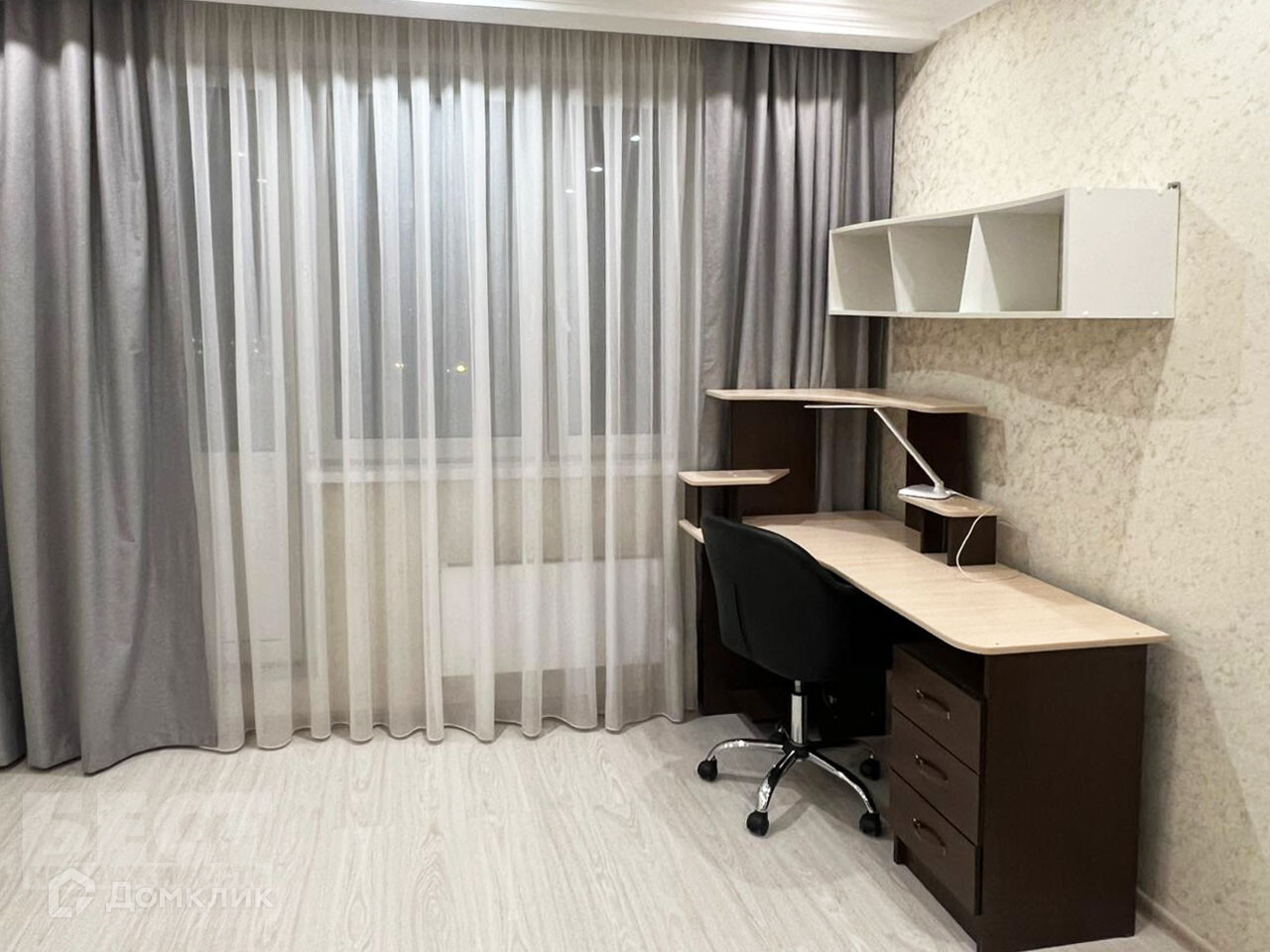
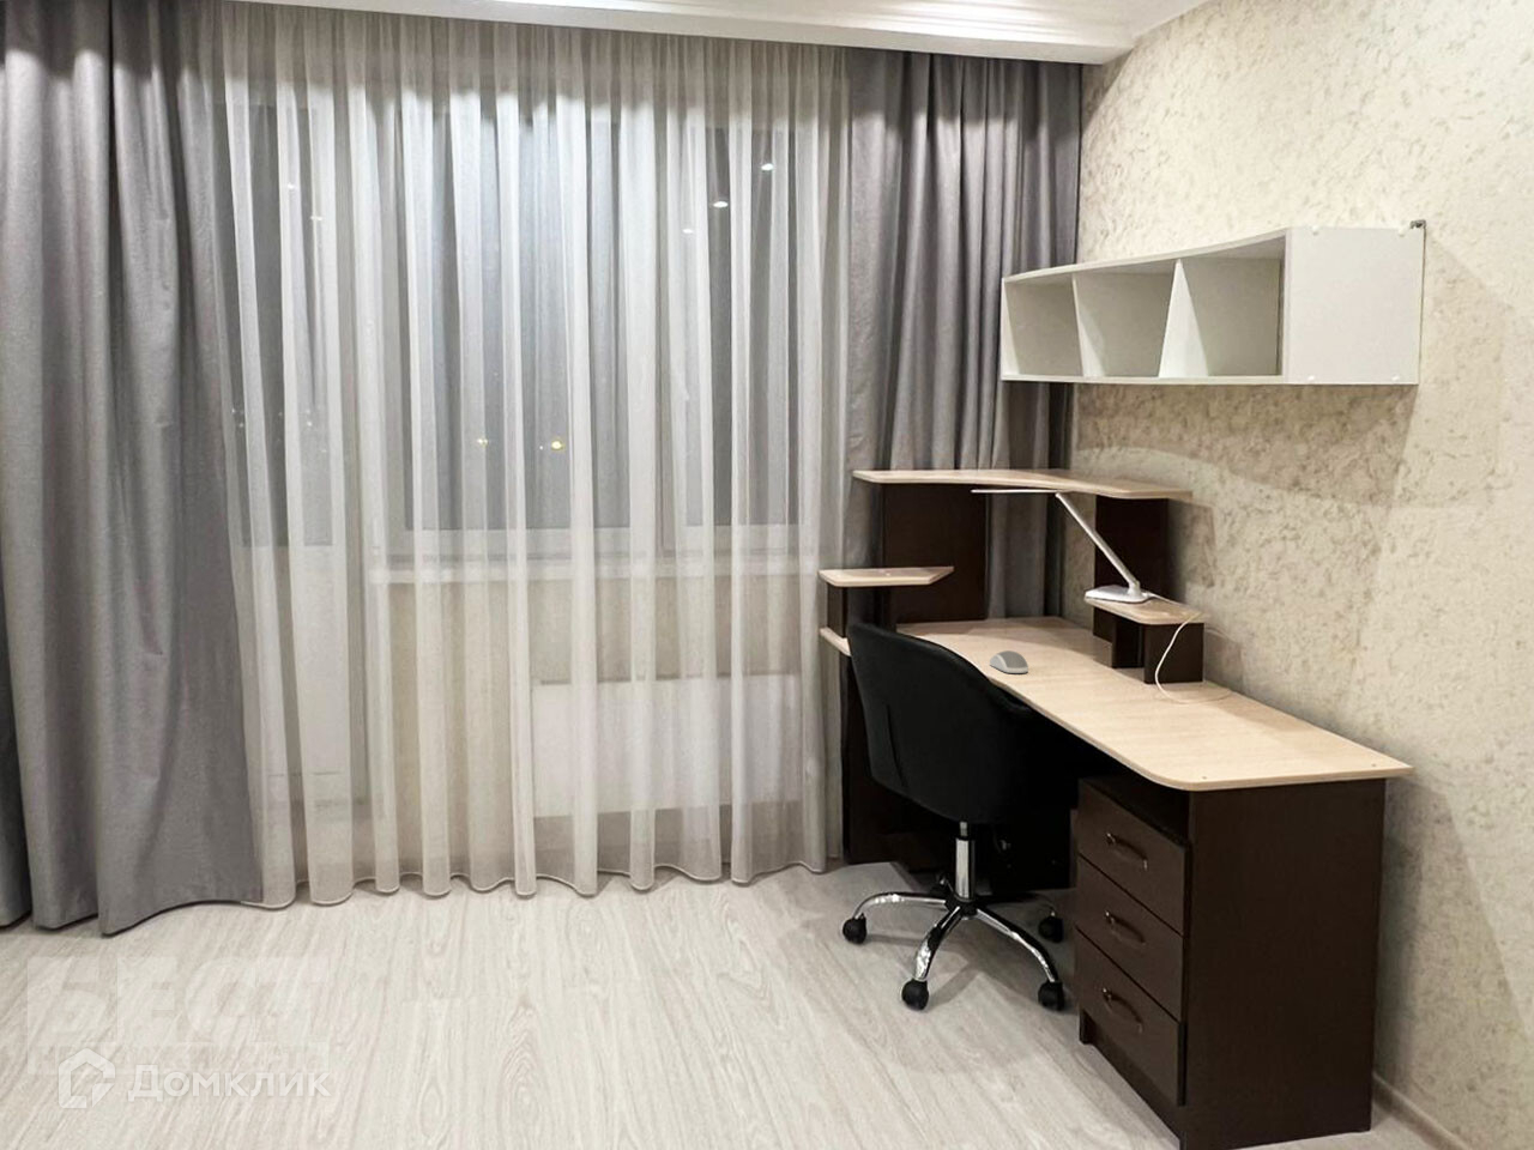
+ computer mouse [989,649,1029,674]
